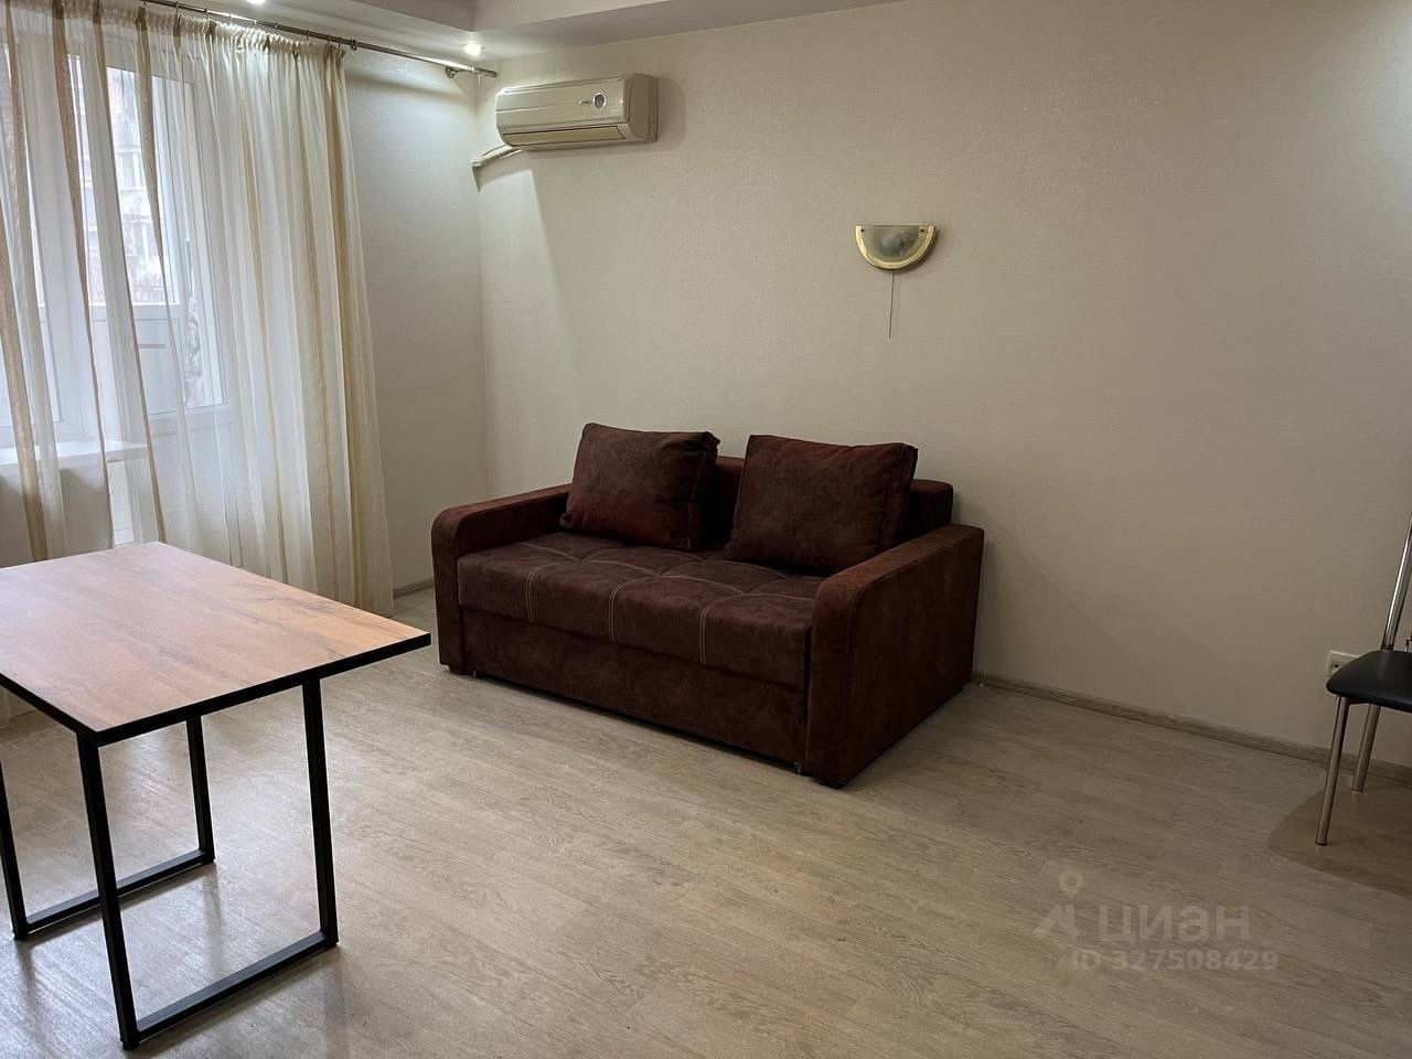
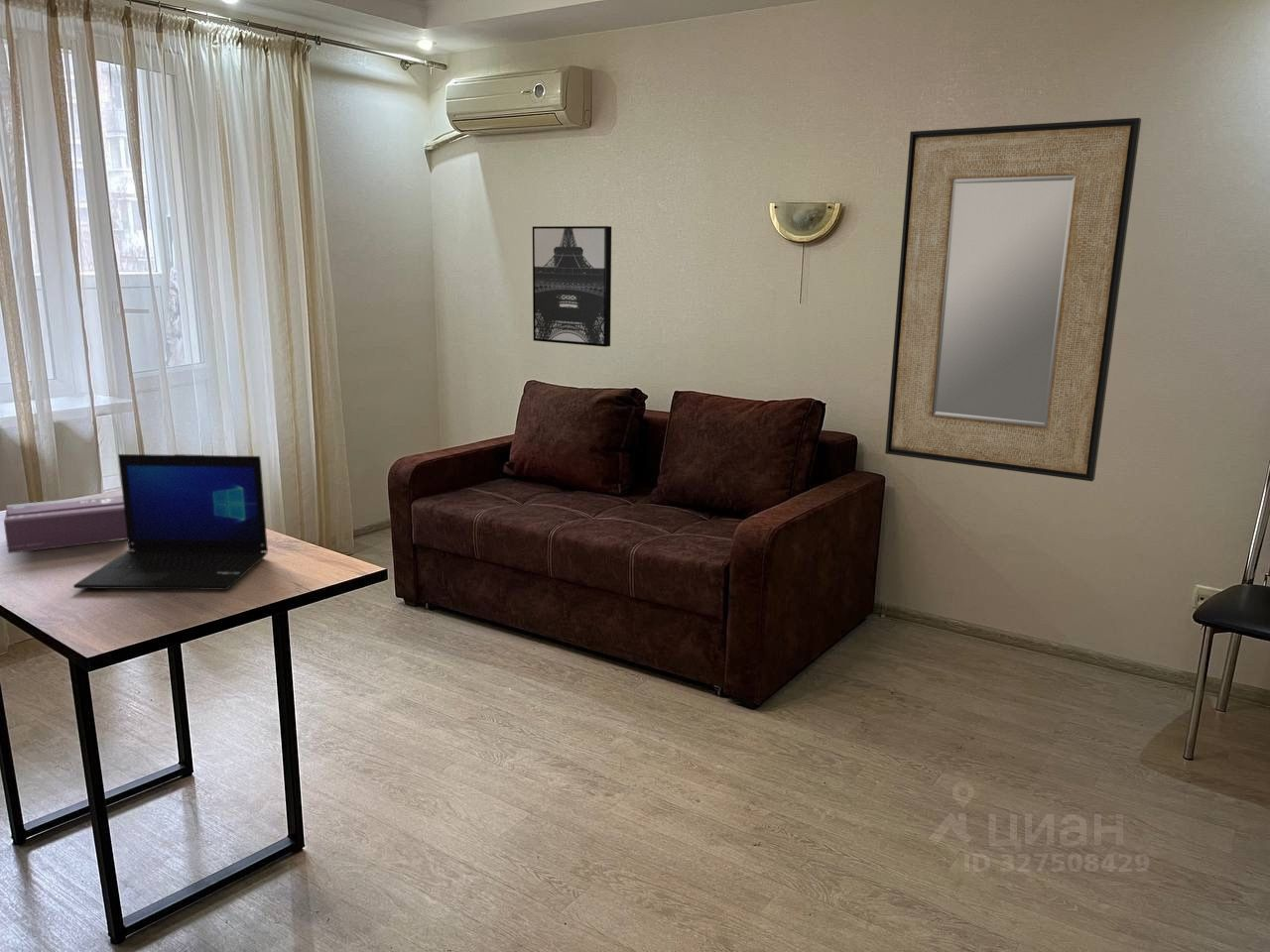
+ laptop [72,453,269,591]
+ wall art [532,225,612,348]
+ tissue box [3,493,128,554]
+ home mirror [884,117,1142,482]
